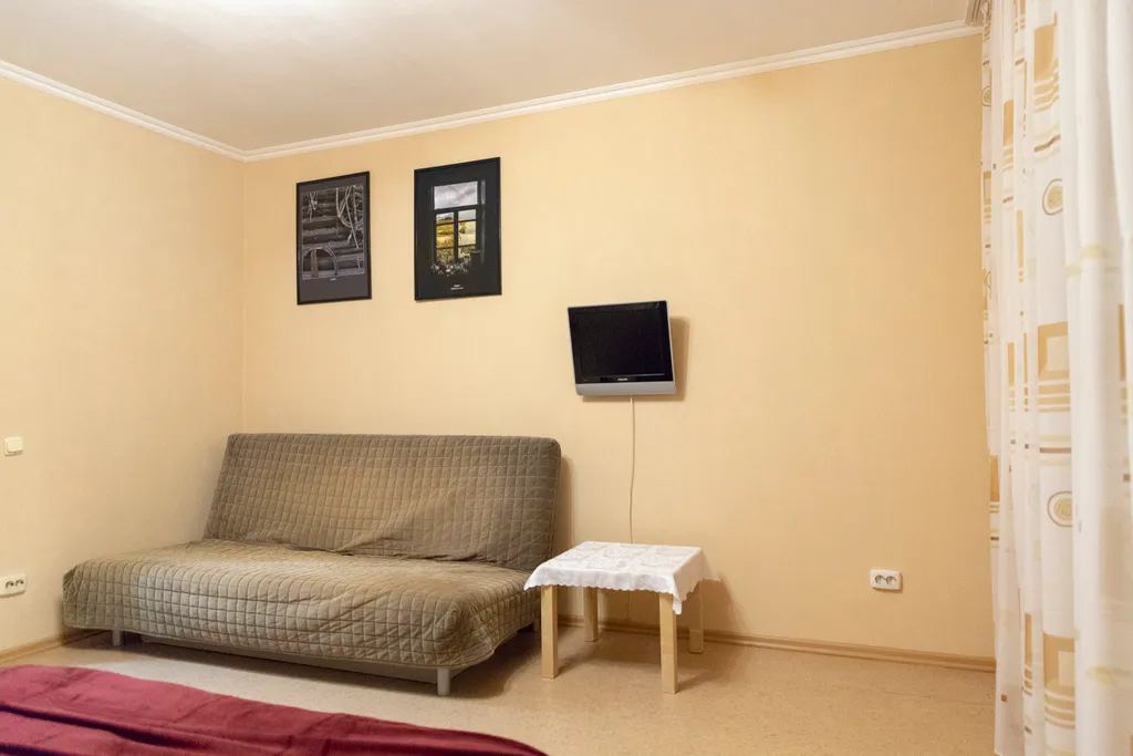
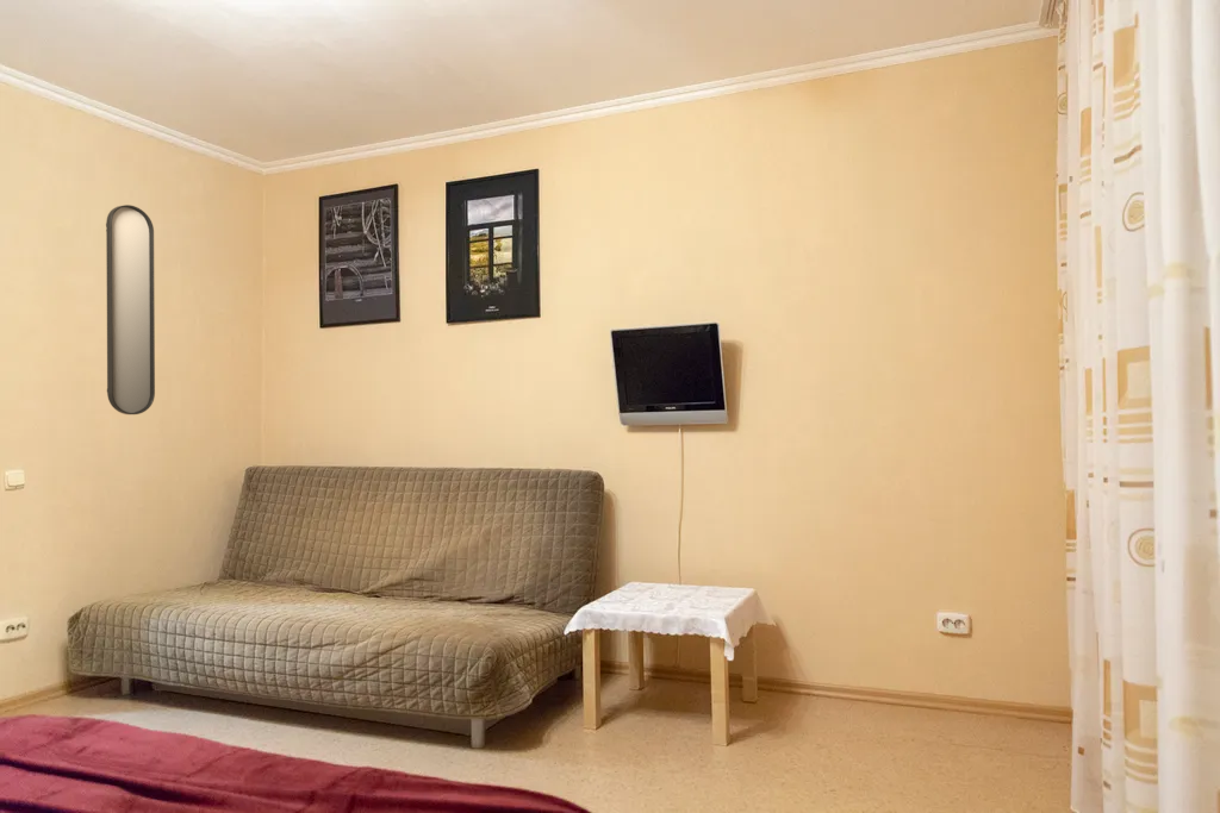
+ home mirror [105,204,156,415]
